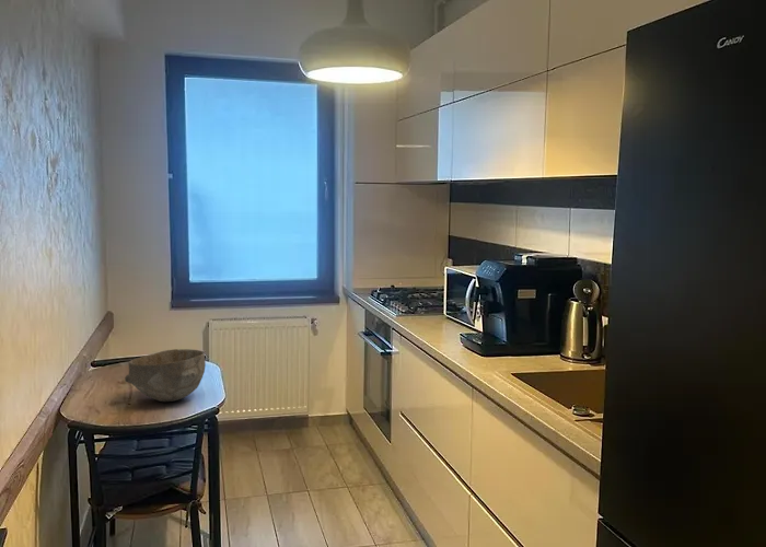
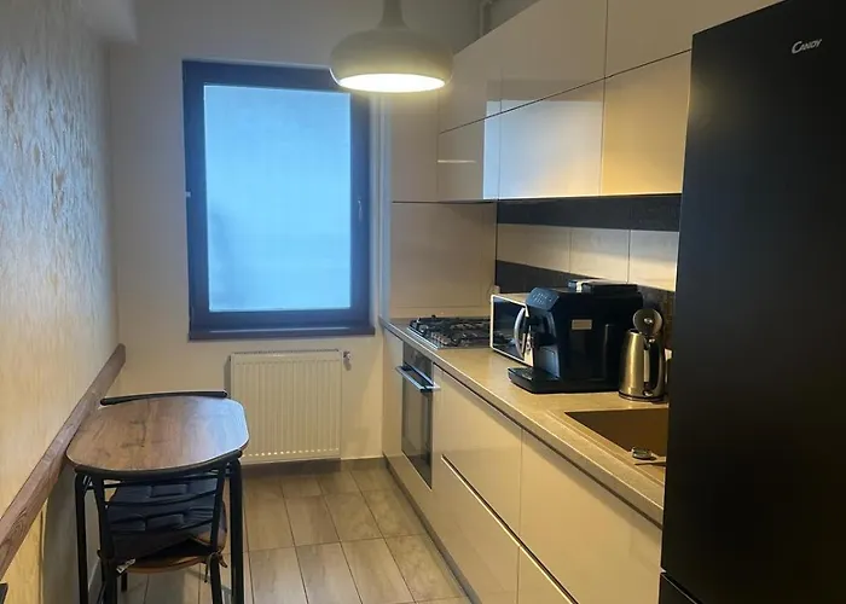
- bowl [124,348,207,403]
